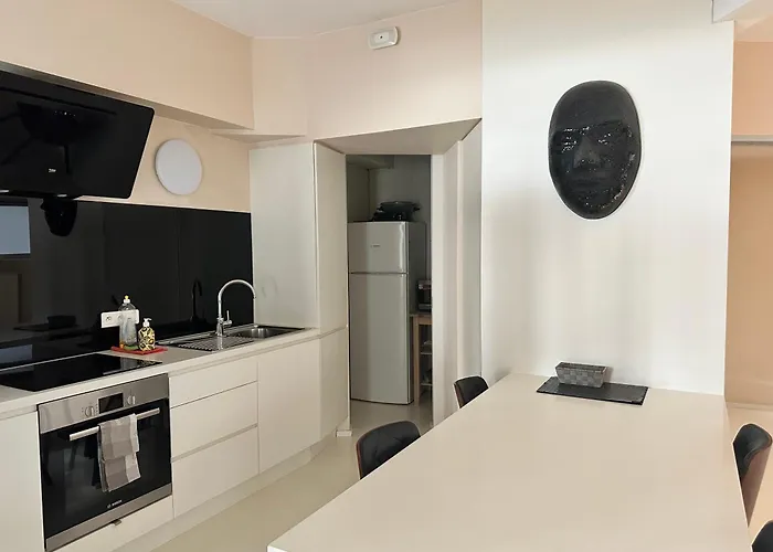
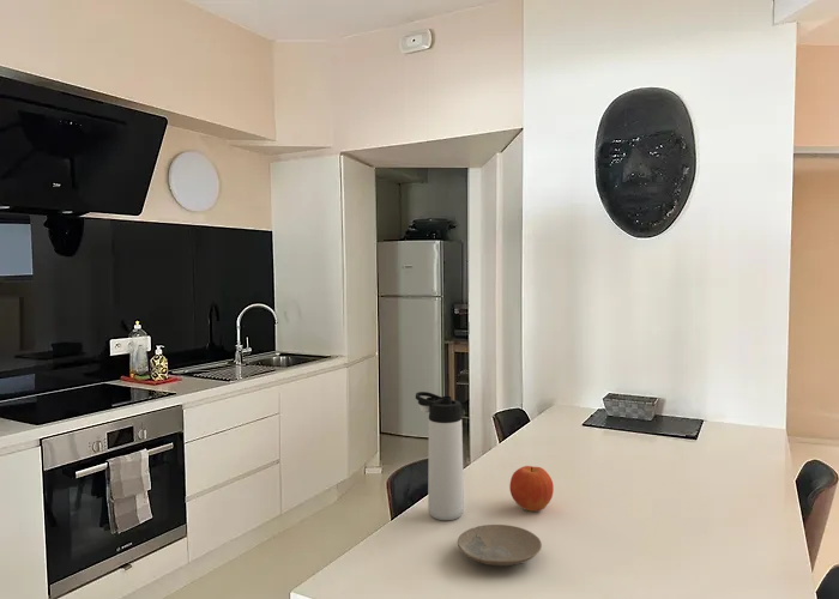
+ plate [457,524,543,567]
+ thermos bottle [415,391,465,521]
+ fruit [508,465,555,513]
